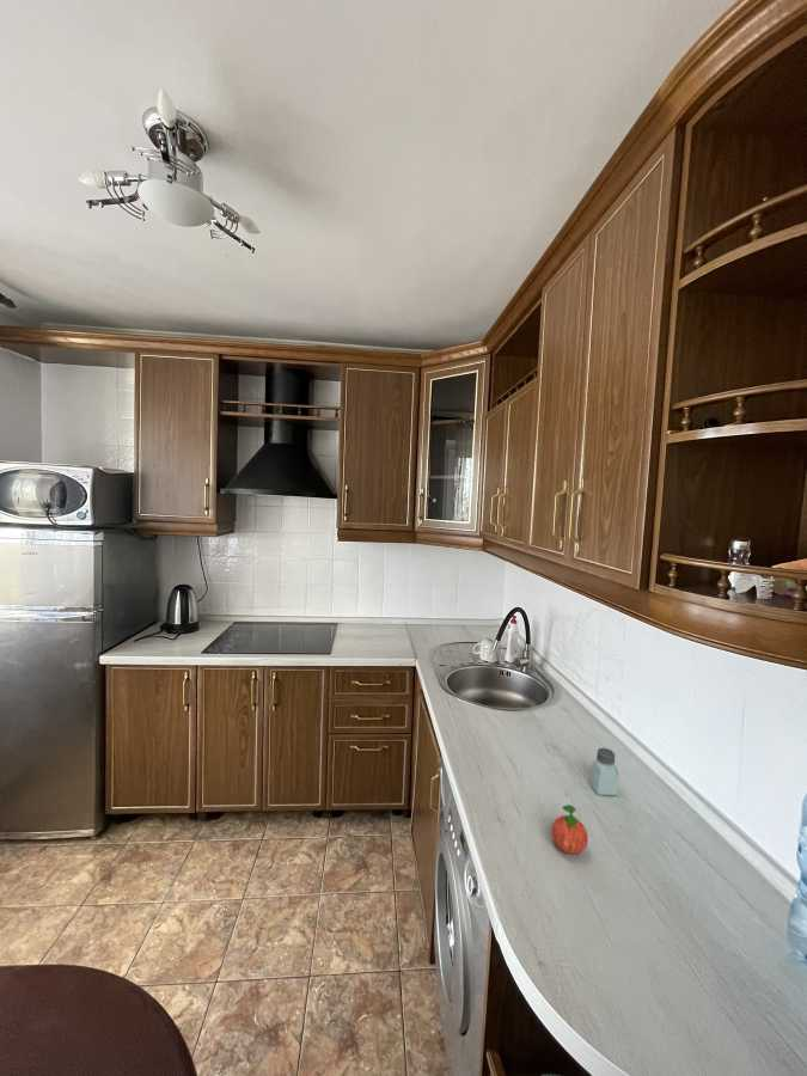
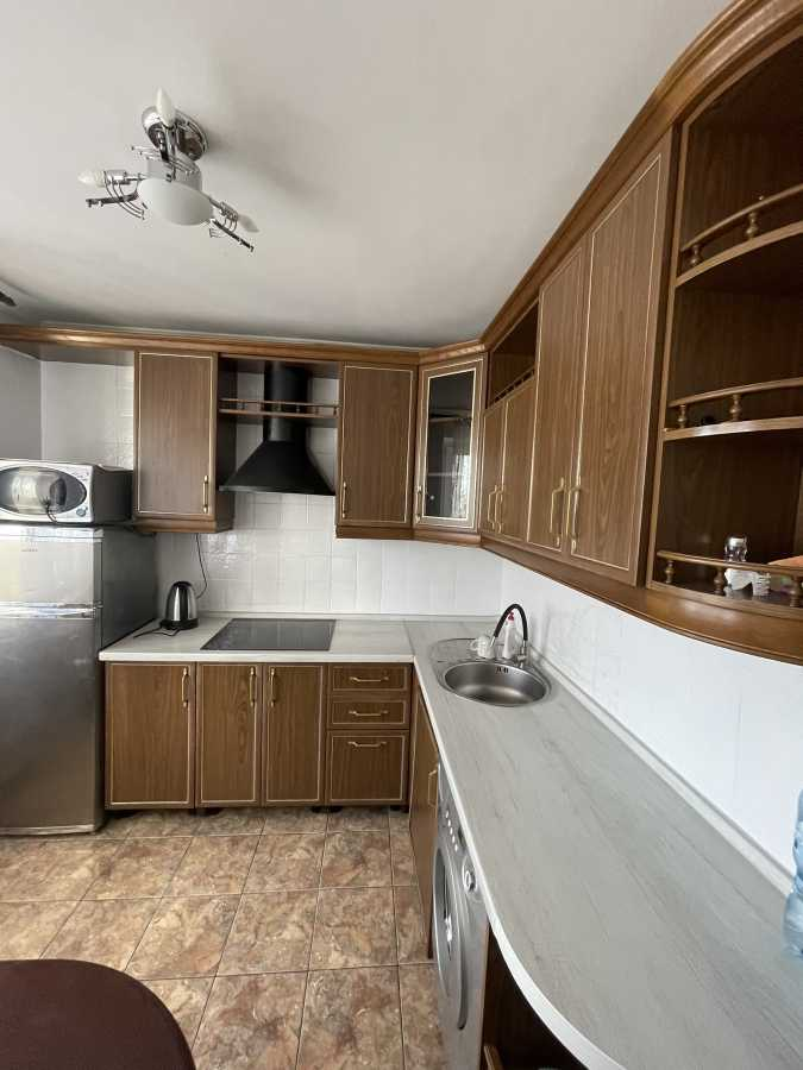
- saltshaker [589,747,619,796]
- apple [550,803,589,856]
